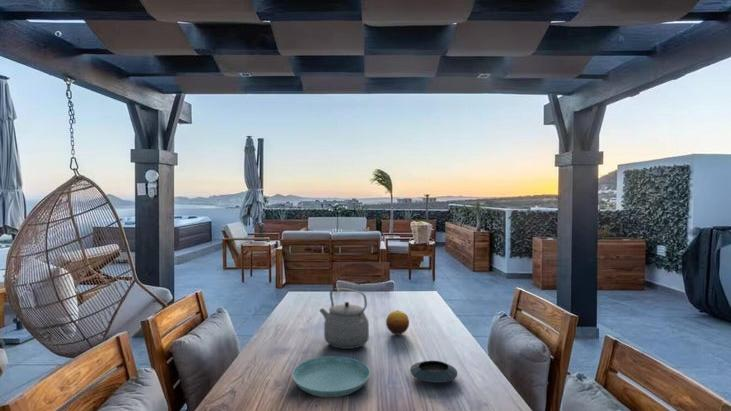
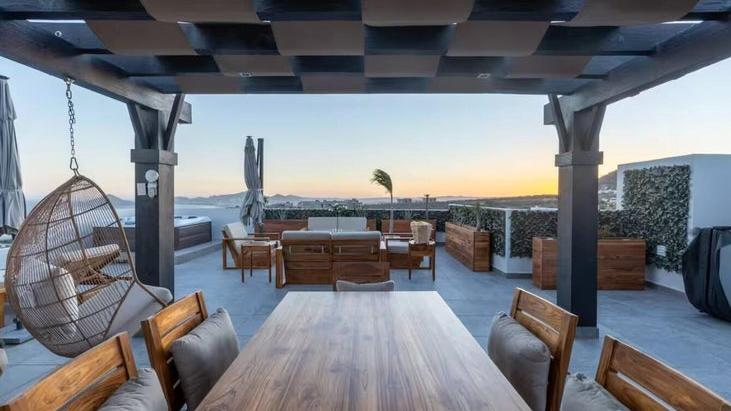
- tea kettle [318,287,370,350]
- saucer [291,355,371,398]
- fruit [385,309,410,335]
- saucer [409,360,458,384]
